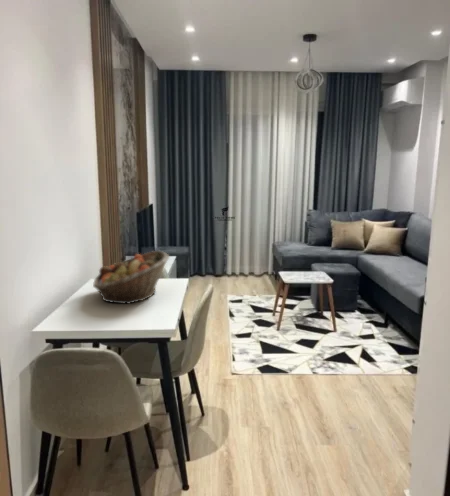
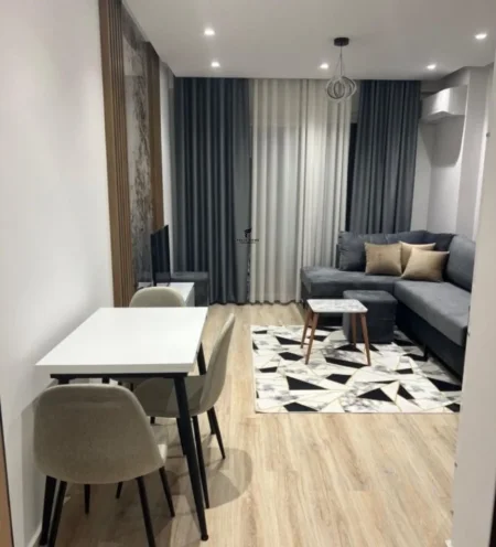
- fruit basket [92,250,171,305]
